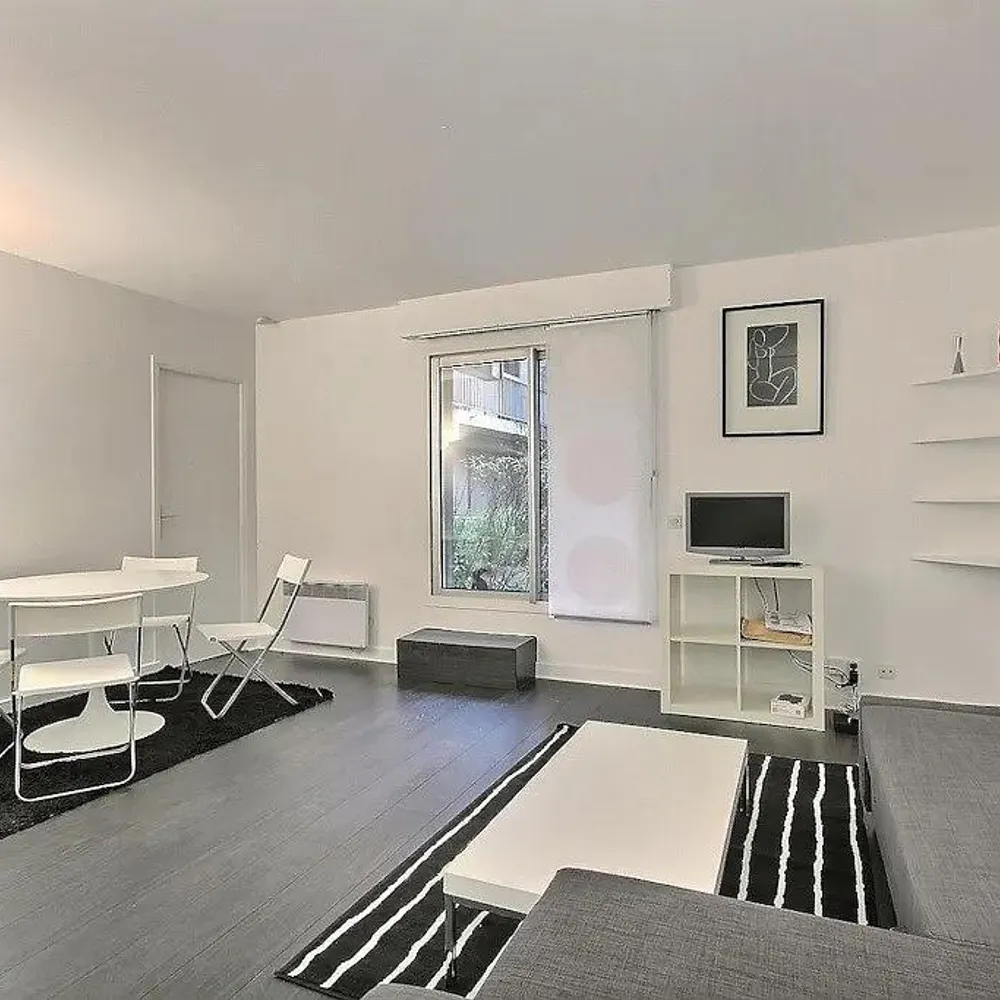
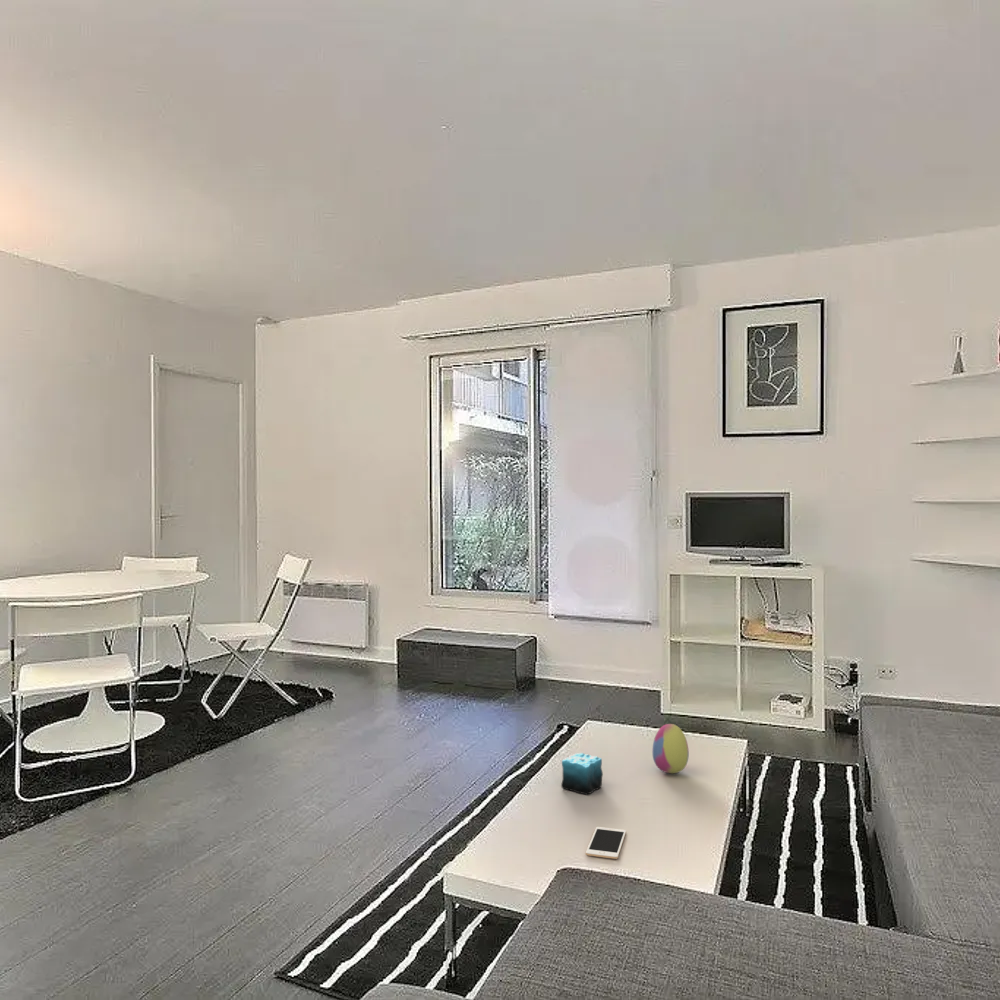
+ candle [560,752,604,796]
+ decorative egg [652,723,690,774]
+ cell phone [585,826,627,860]
